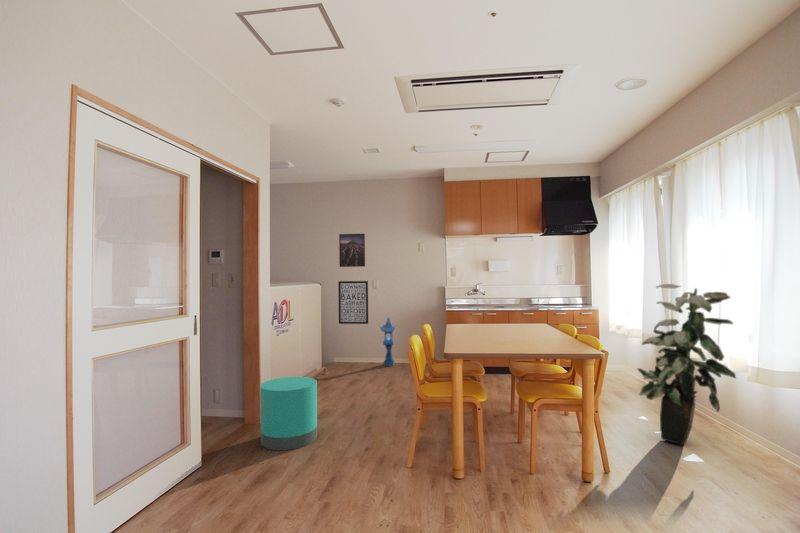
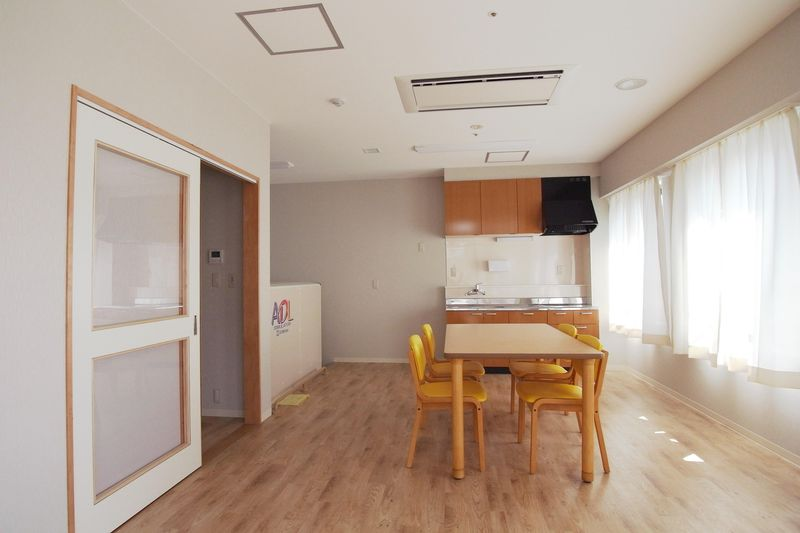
- trash can [260,376,318,451]
- lantern [379,317,398,367]
- wall art [337,280,369,325]
- indoor plant [636,283,737,447]
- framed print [338,233,366,268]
